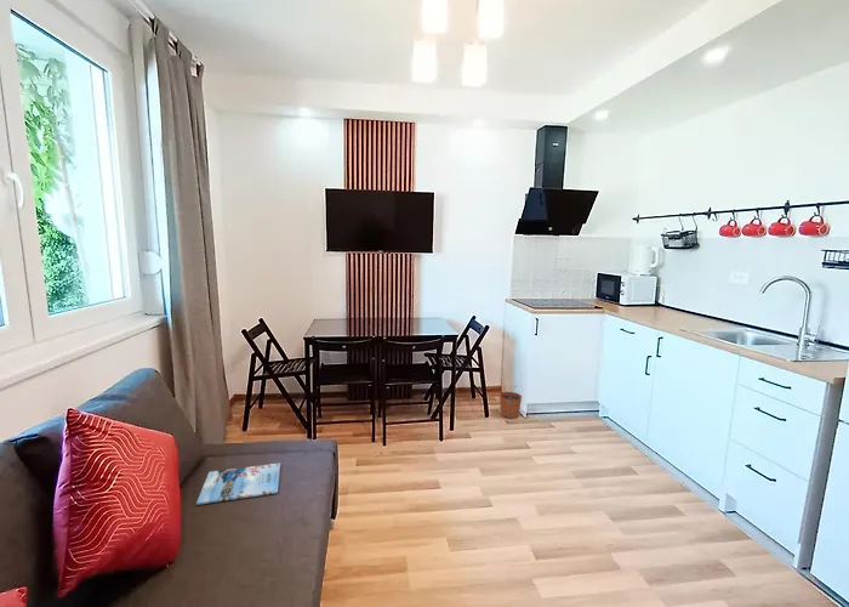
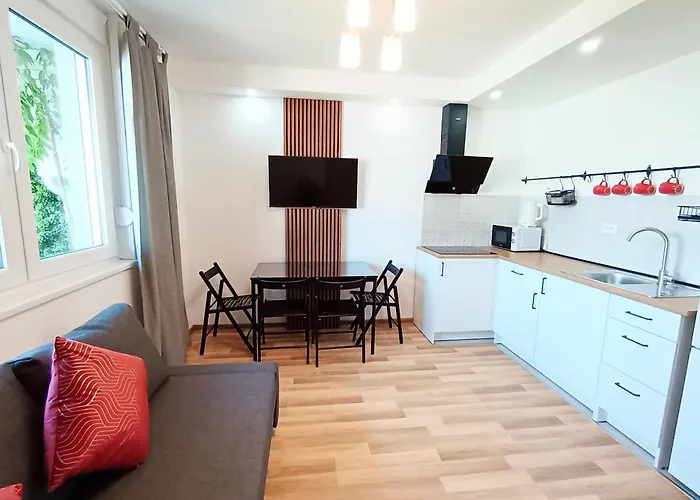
- magazine [195,461,281,506]
- plant pot [498,385,523,420]
